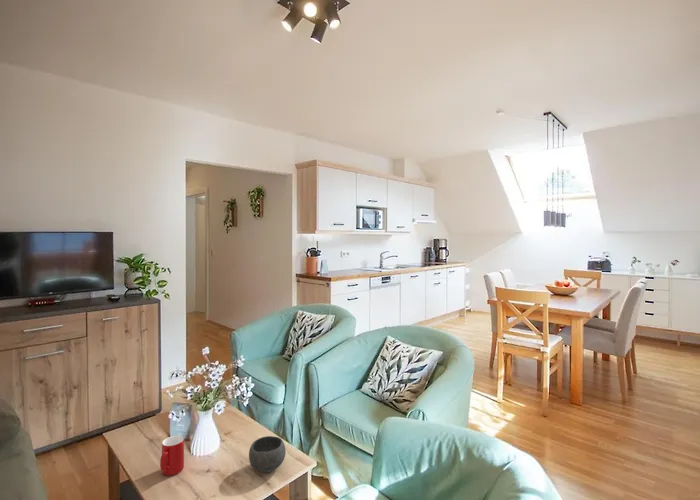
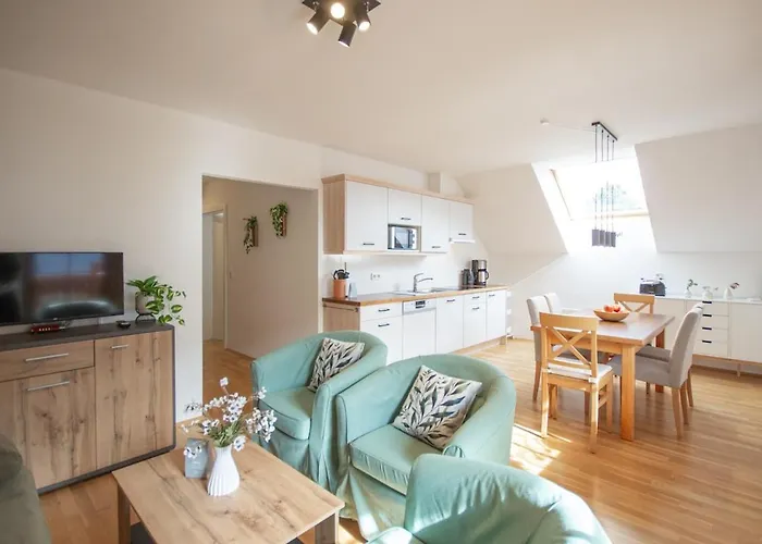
- bowl [248,435,287,473]
- cup [159,435,185,477]
